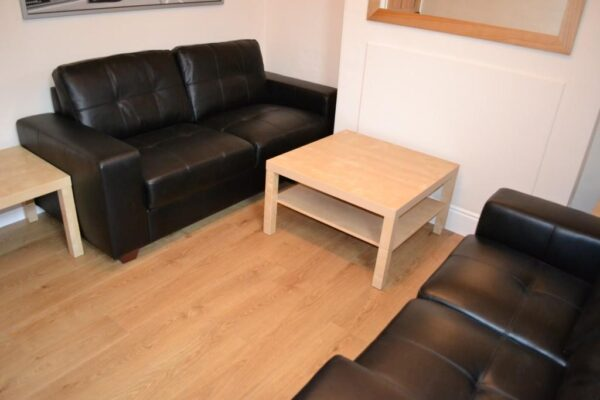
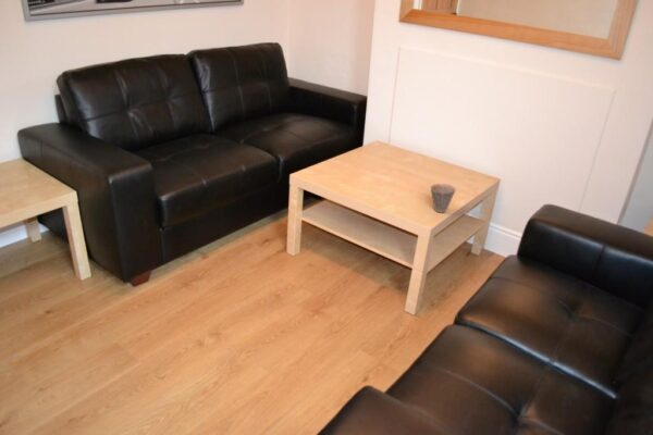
+ cup [430,183,457,213]
